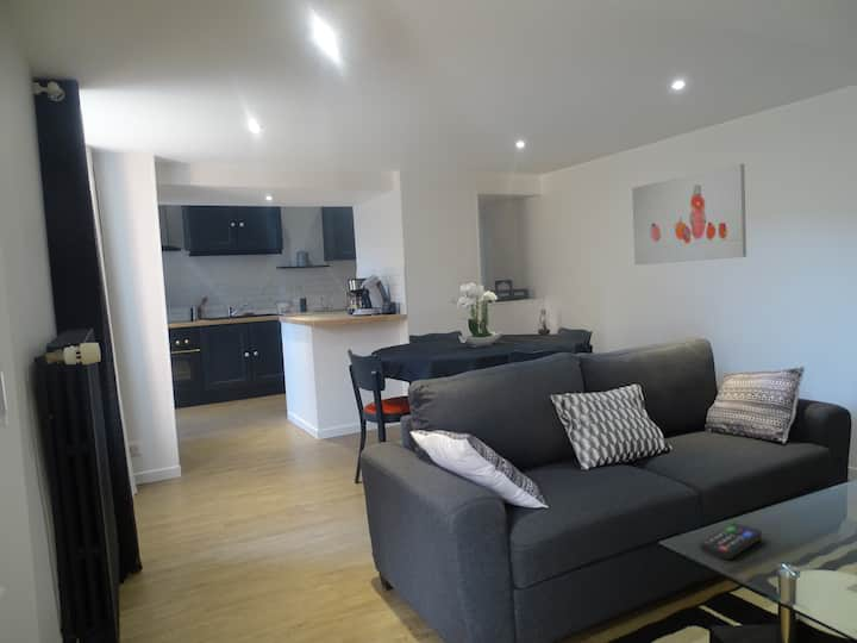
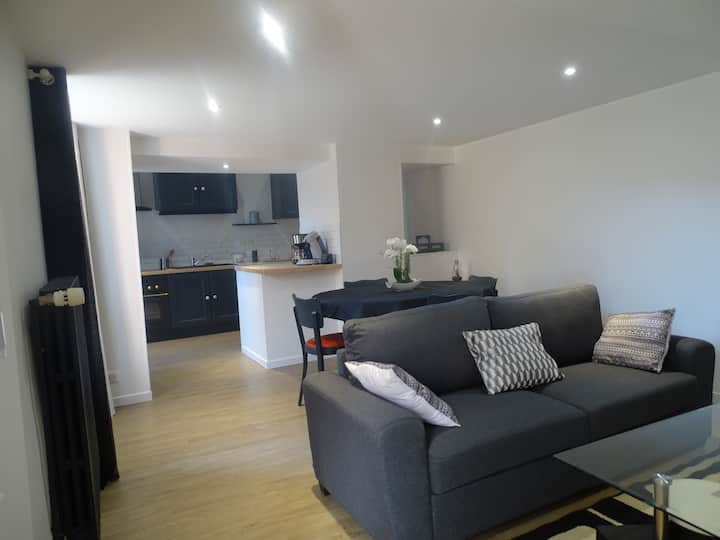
- wall art [631,162,747,267]
- remote control [699,522,763,561]
